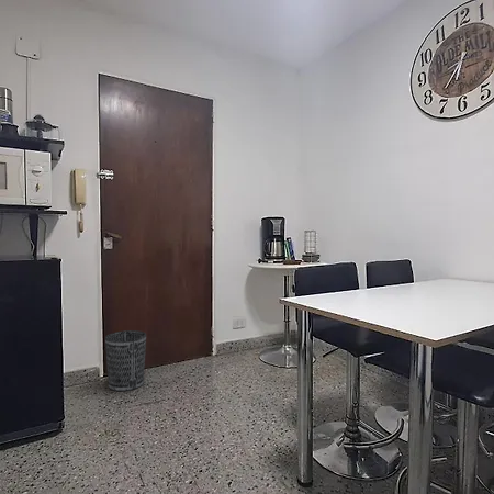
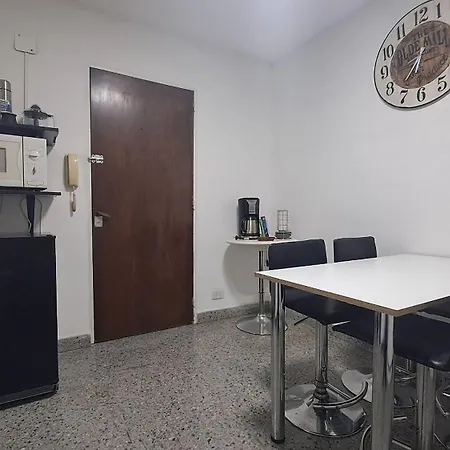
- wastebasket [104,329,147,392]
